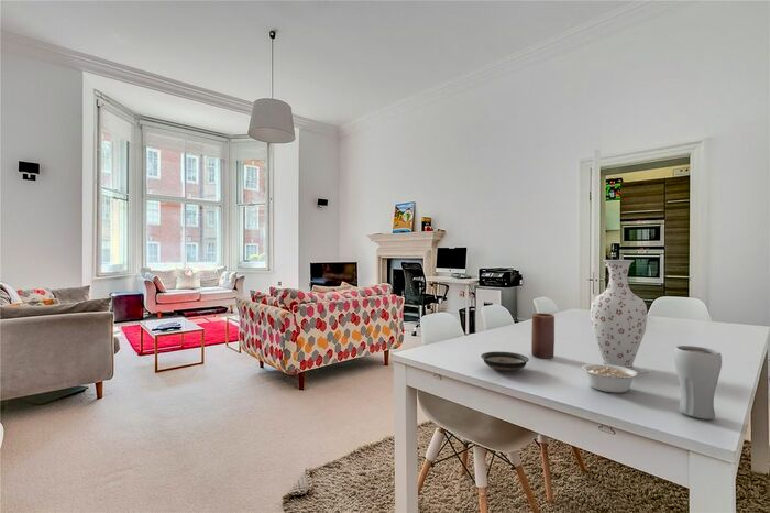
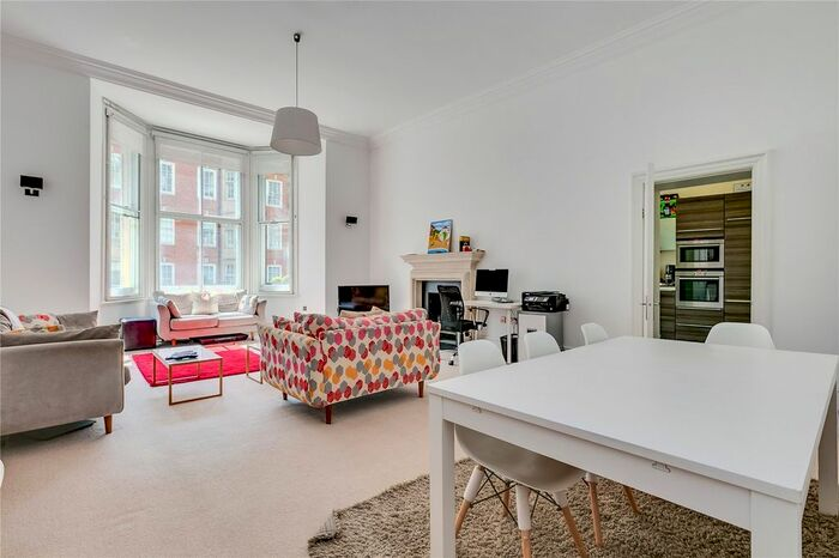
- candle [530,312,556,359]
- legume [581,363,650,394]
- drinking glass [673,345,723,421]
- vase [590,259,648,370]
- saucer [480,351,530,372]
